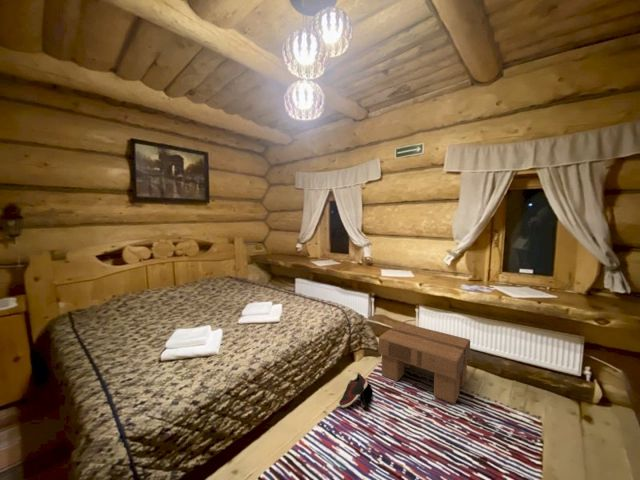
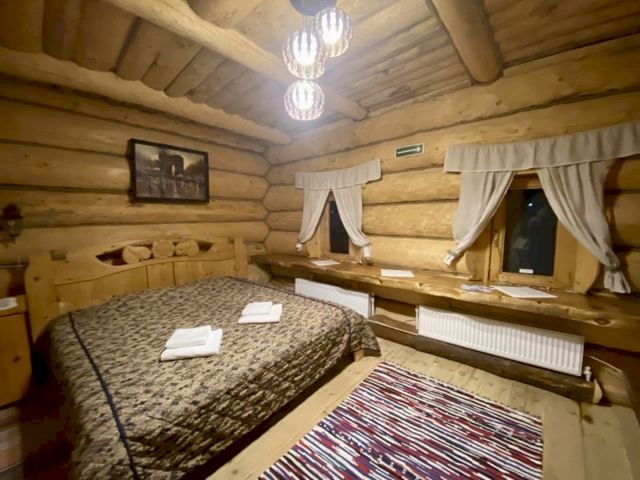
- shoe [338,372,374,409]
- footstool [378,321,471,405]
